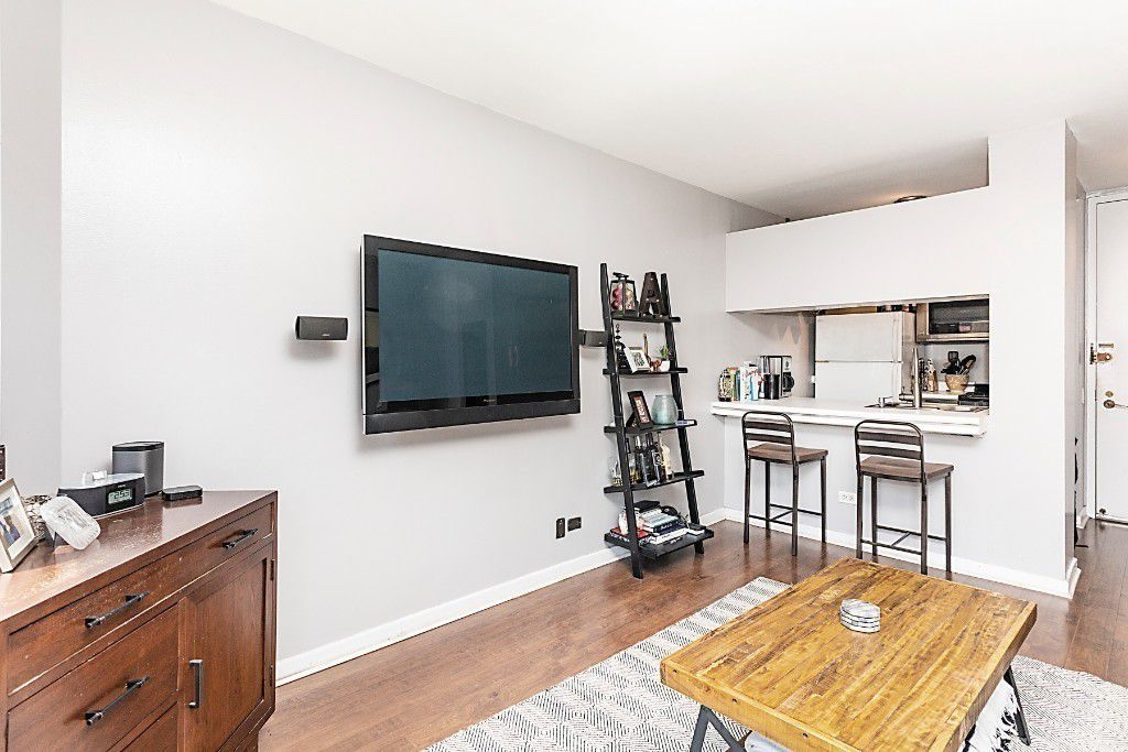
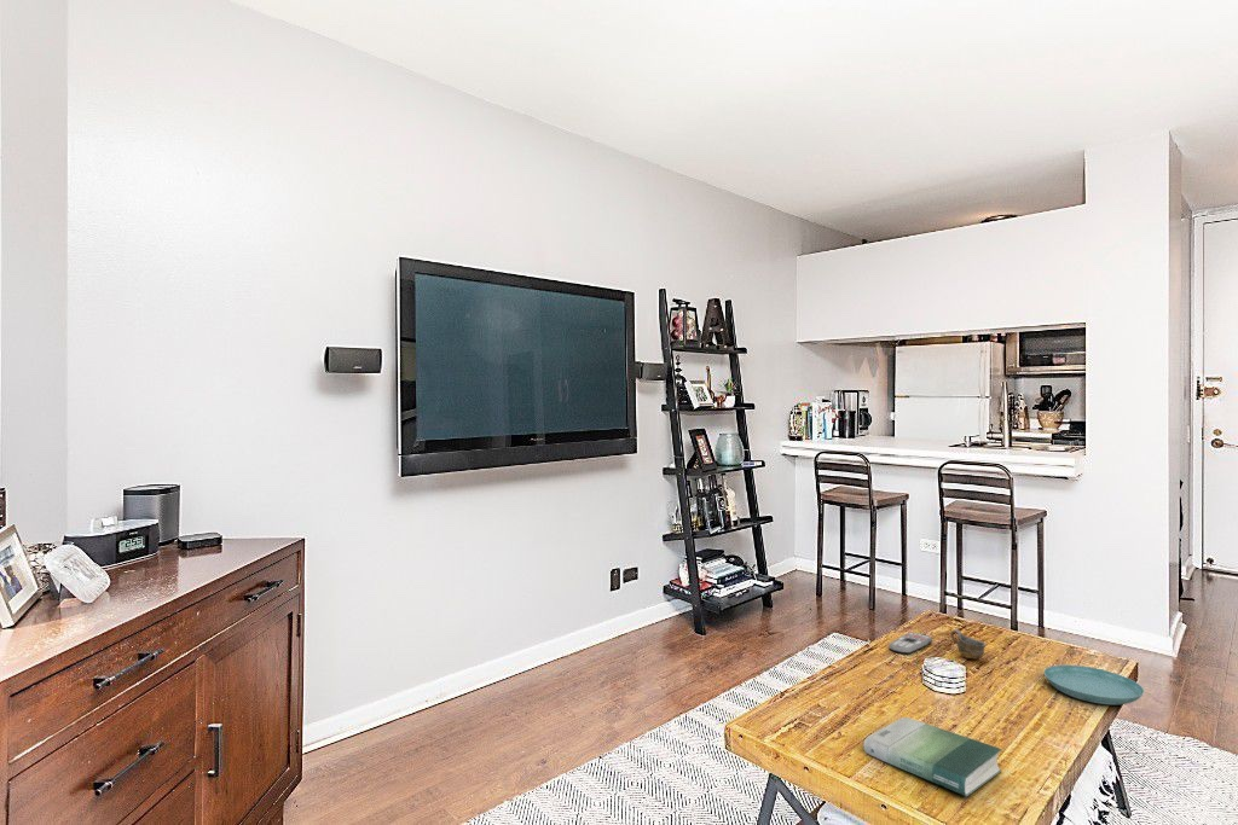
+ saucer [1043,664,1145,707]
+ cup [949,628,987,660]
+ book [863,716,1002,797]
+ remote control [887,632,933,655]
